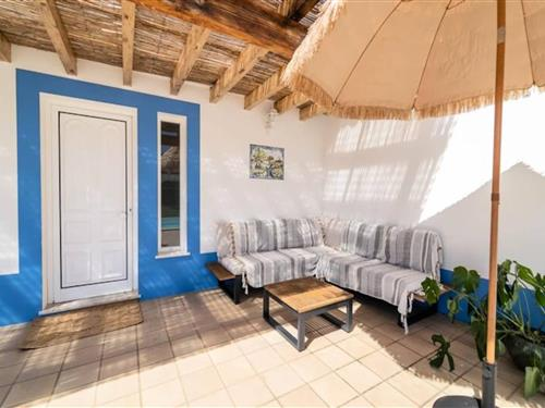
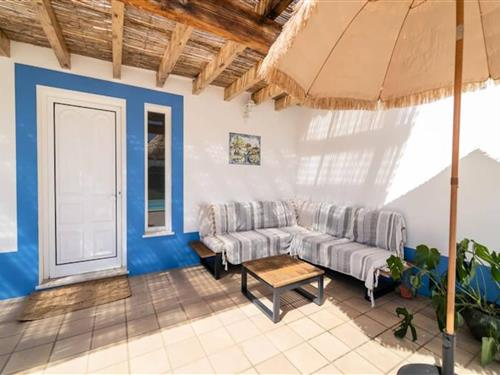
+ potted plant [394,268,424,299]
